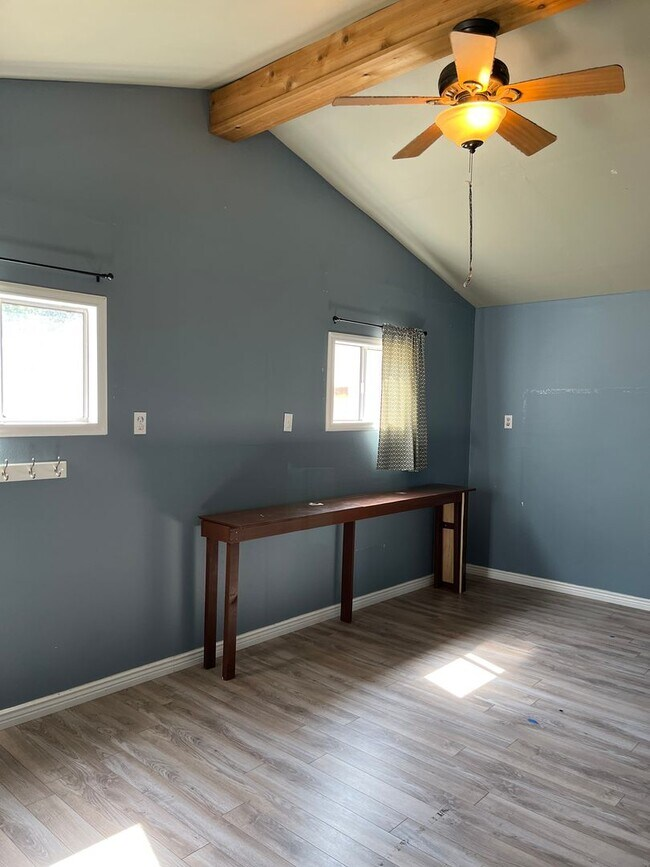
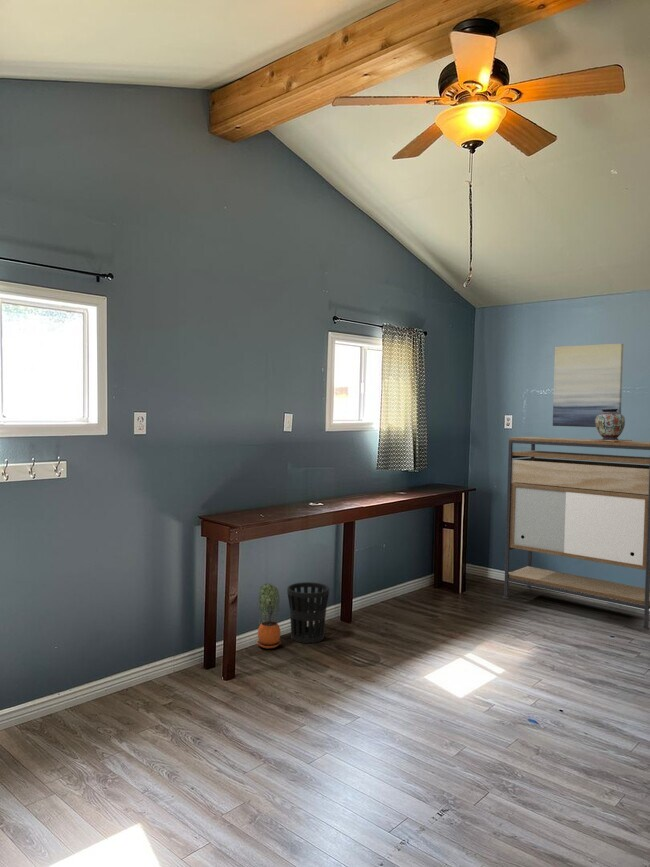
+ shelving unit [502,436,650,631]
+ decorative vase [588,409,633,442]
+ wastebasket [286,581,330,644]
+ potted plant [256,583,282,649]
+ wall art [552,343,624,428]
